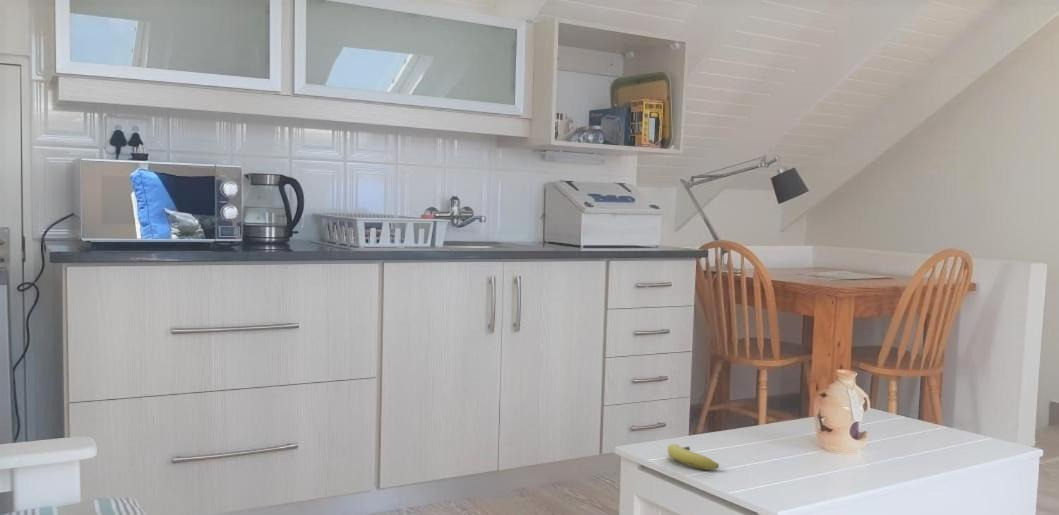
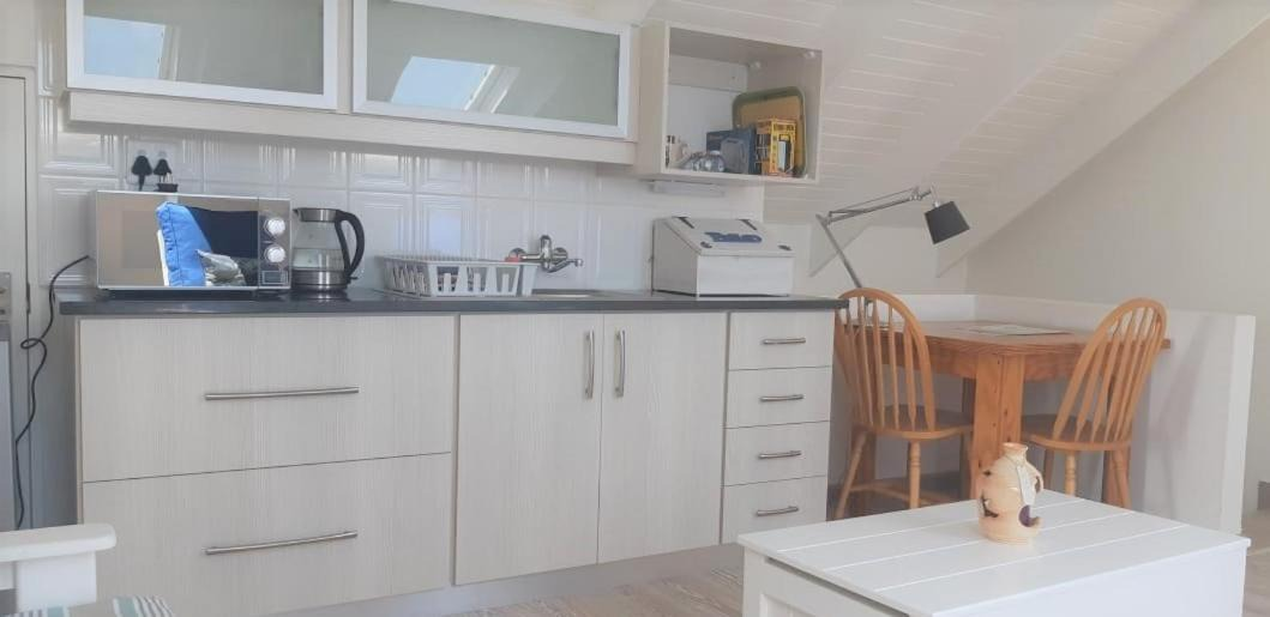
- fruit [667,443,720,470]
